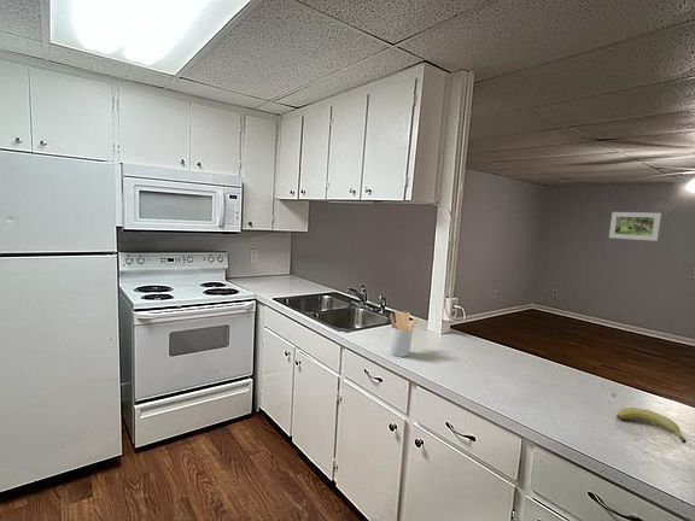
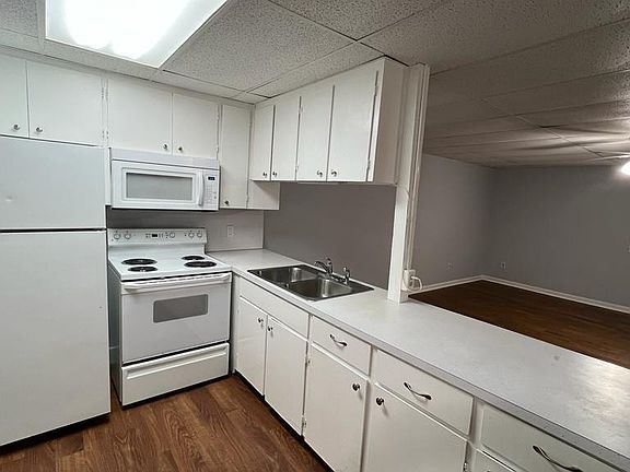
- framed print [608,211,662,242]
- fruit [615,406,688,445]
- utensil holder [389,310,419,358]
